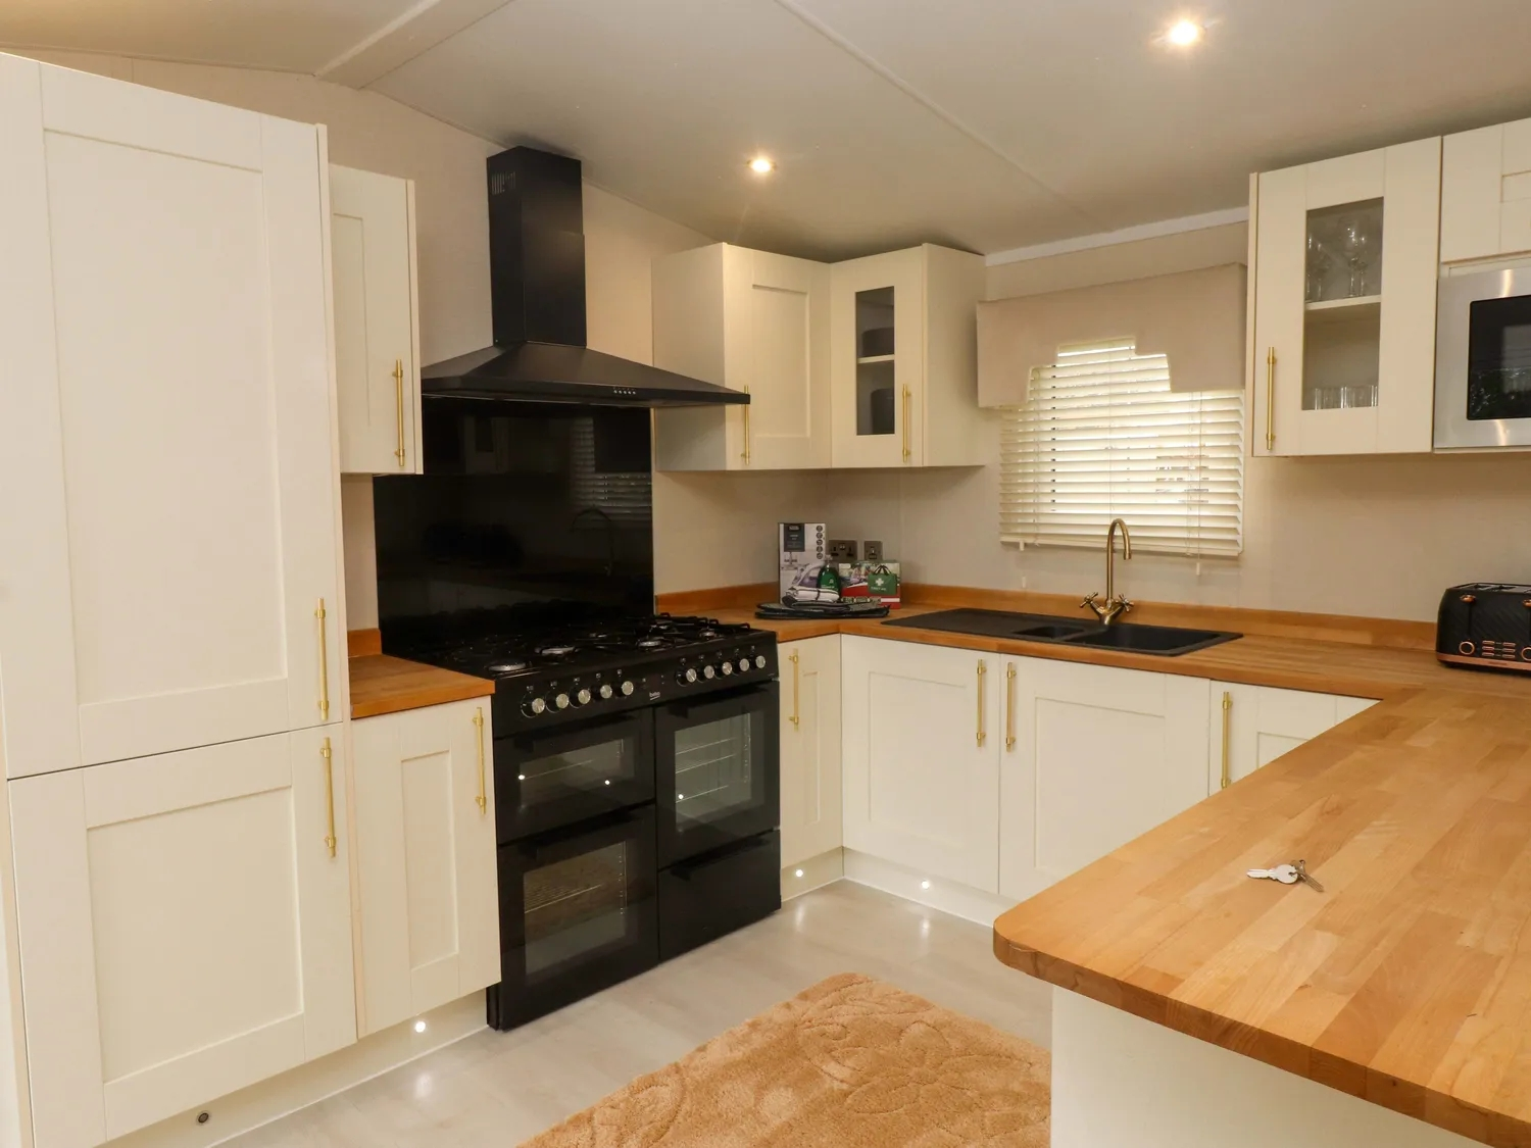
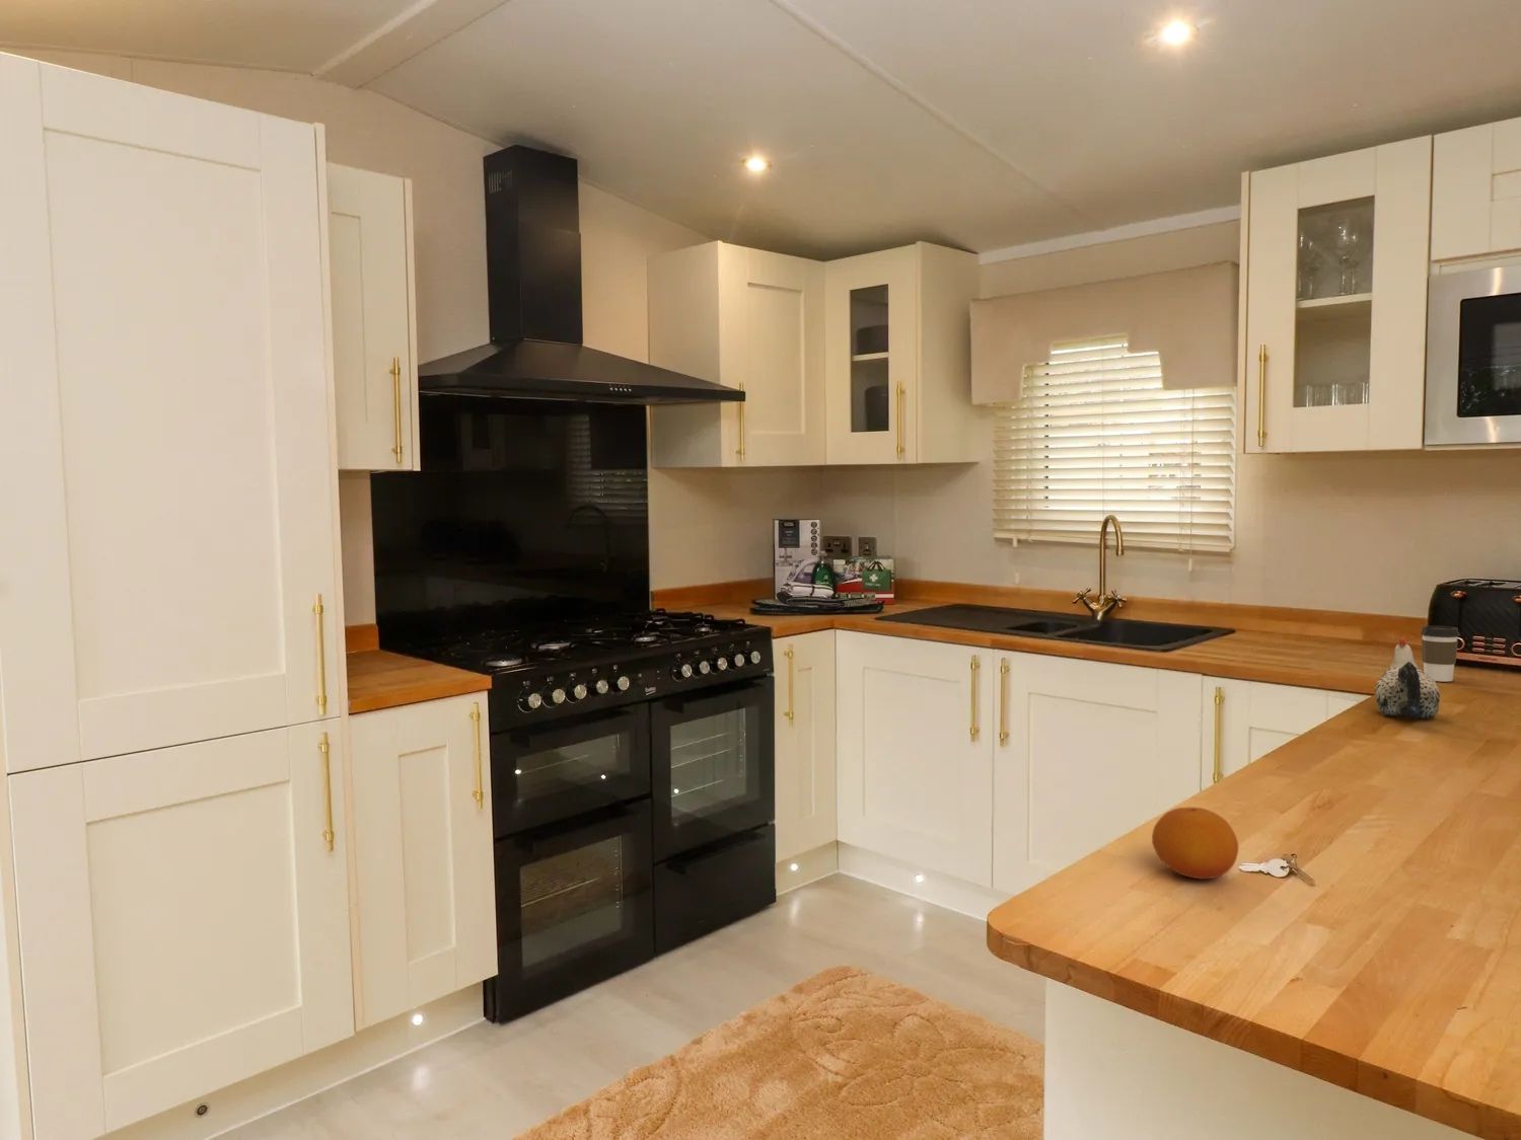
+ coffee cup [1419,625,1460,683]
+ fruit [1151,807,1240,880]
+ chicken figurine [1374,636,1441,721]
